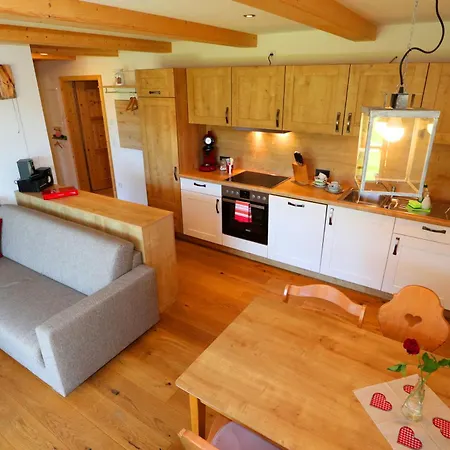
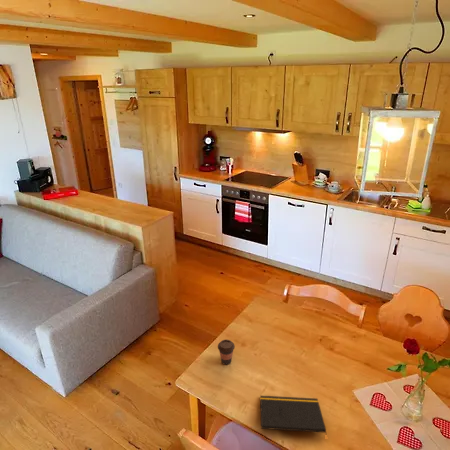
+ coffee cup [217,339,236,365]
+ notepad [259,395,327,434]
